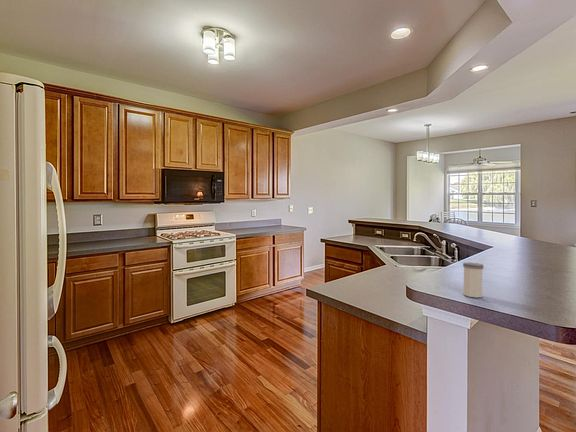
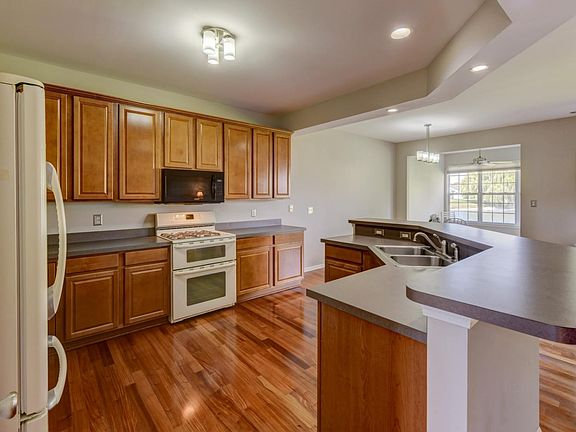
- salt shaker [462,261,484,298]
